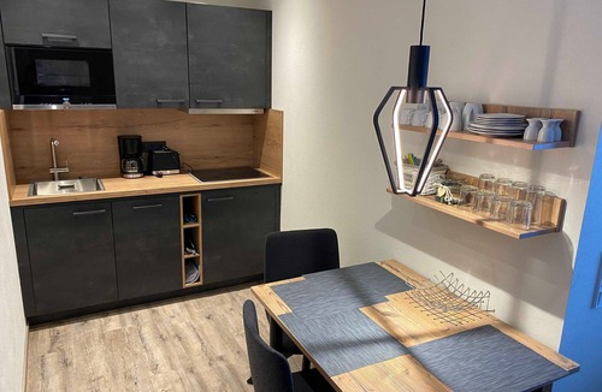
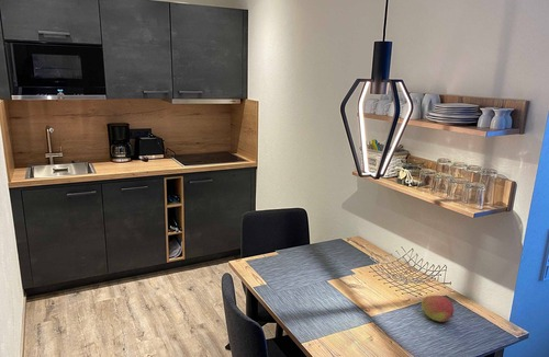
+ fruit [421,295,455,323]
